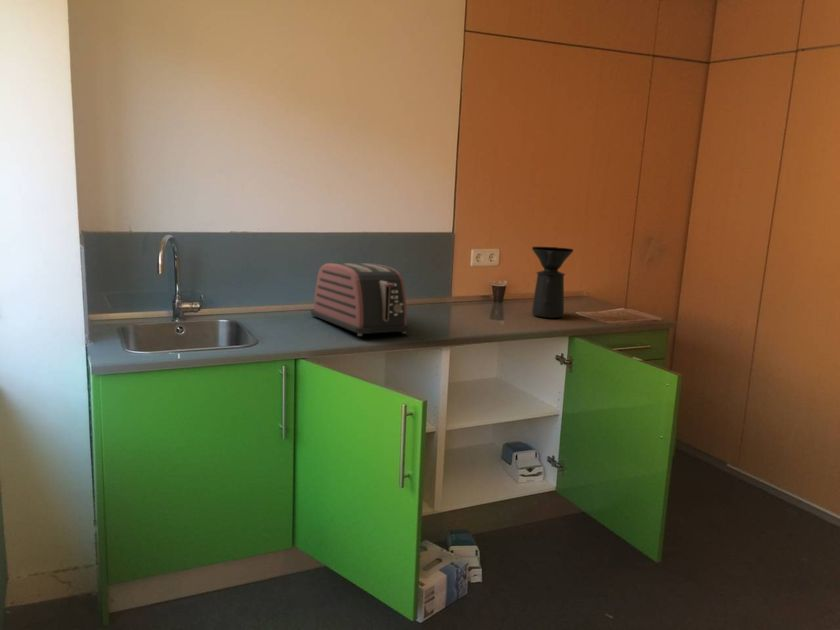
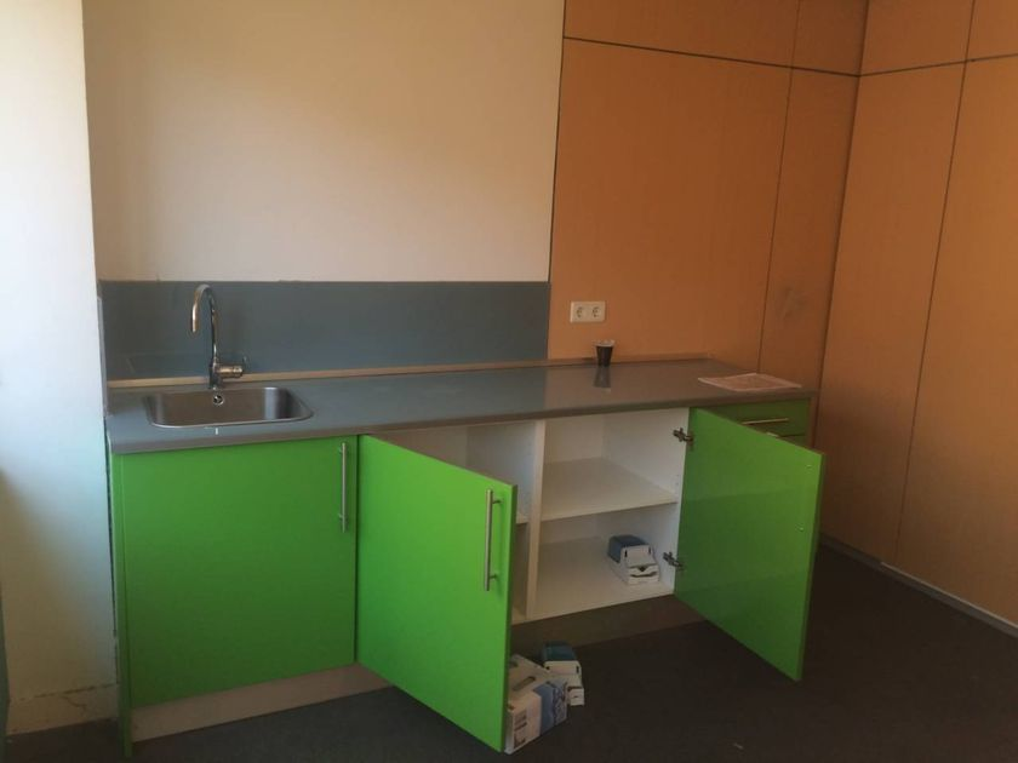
- toaster [310,262,411,337]
- coffee maker [531,246,574,319]
